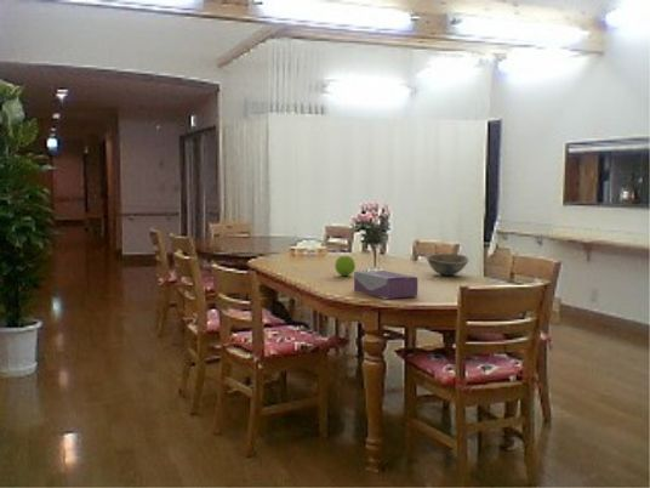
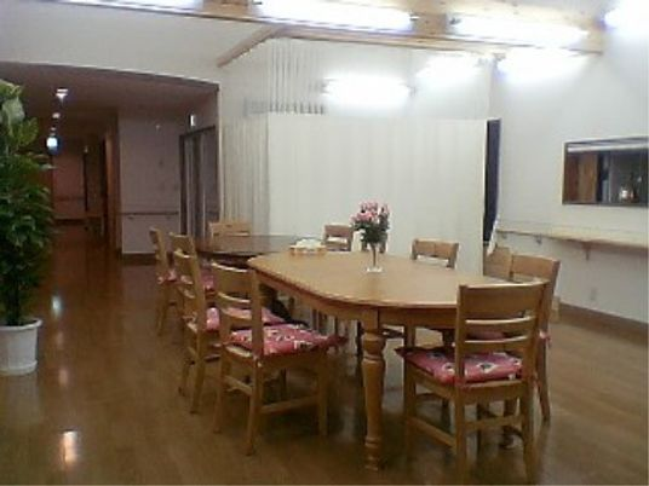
- bowl [426,252,469,277]
- apple [333,255,357,277]
- tissue box [353,269,418,300]
